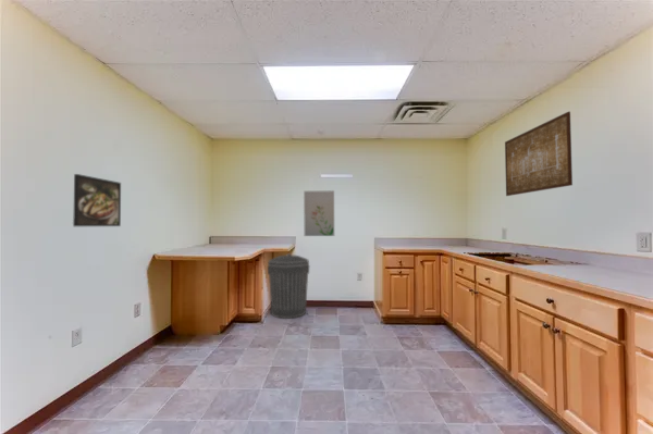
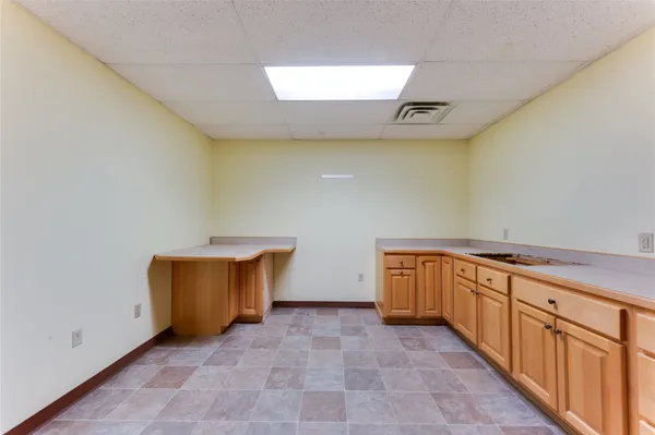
- wall art [303,189,335,237]
- trash can [267,252,311,320]
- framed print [72,173,122,227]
- wall art [504,111,574,197]
